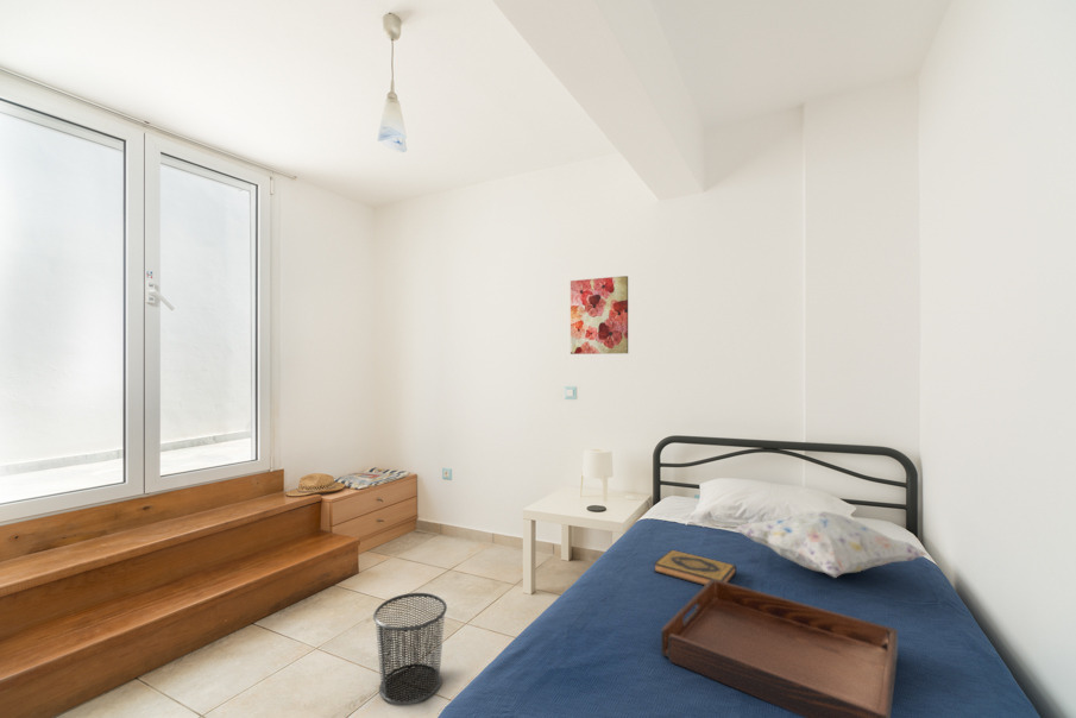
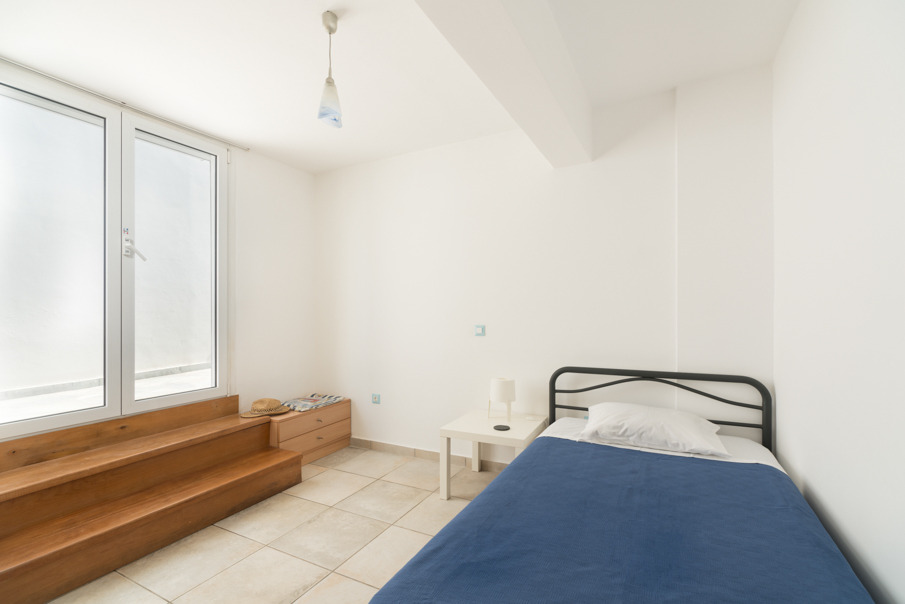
- waste bin [372,592,448,706]
- wall art [570,275,629,355]
- hardback book [653,549,737,586]
- serving tray [660,579,899,718]
- decorative pillow [734,510,929,579]
